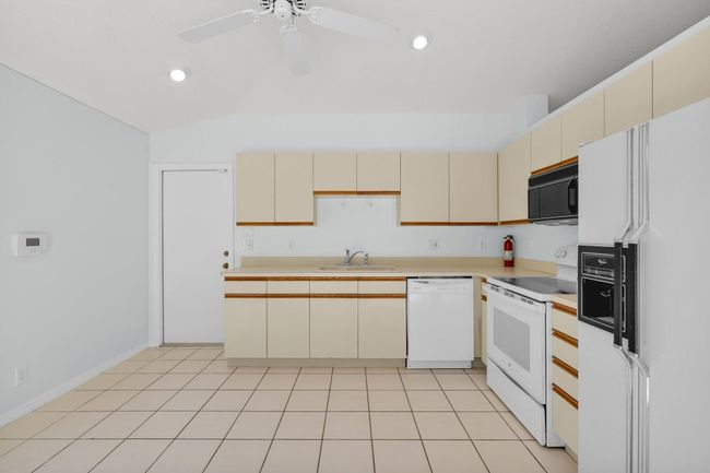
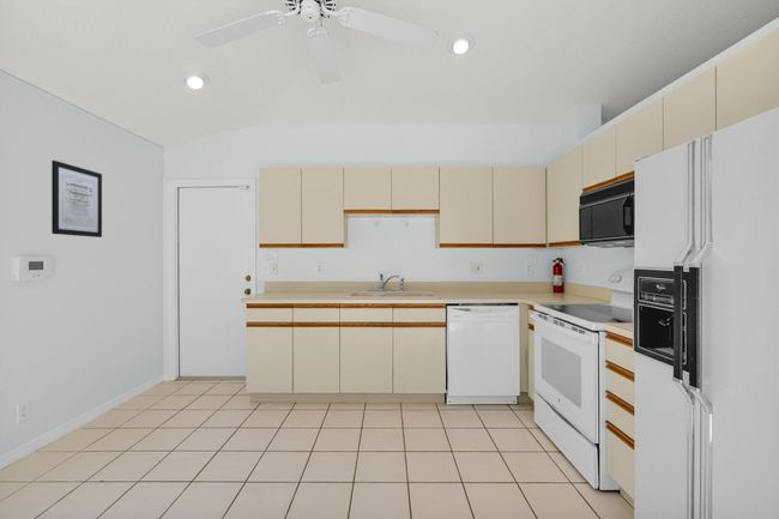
+ wall art [50,159,103,239]
